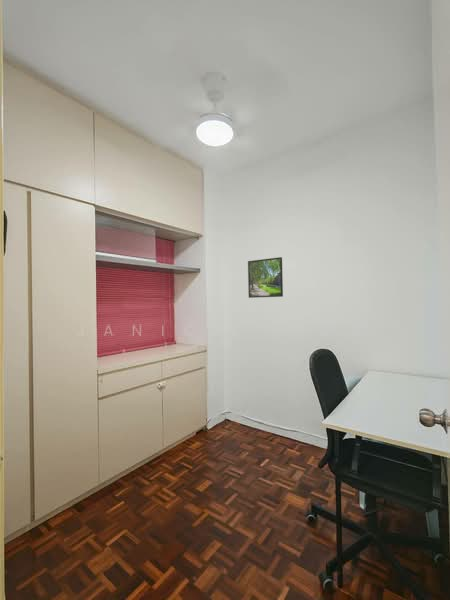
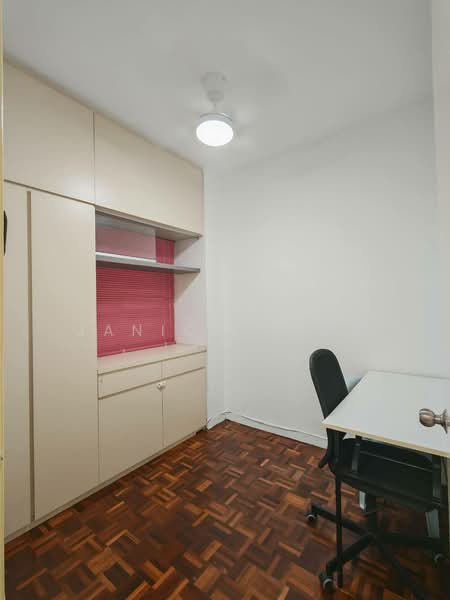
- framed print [247,256,284,299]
